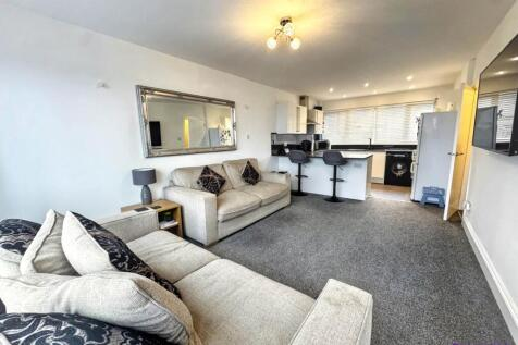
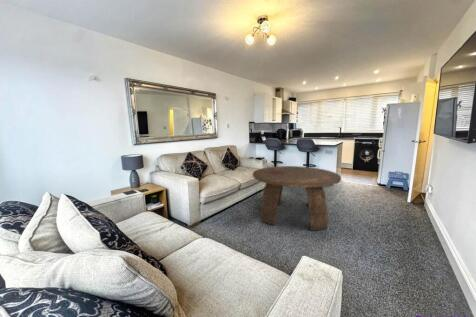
+ coffee table [252,165,342,232]
